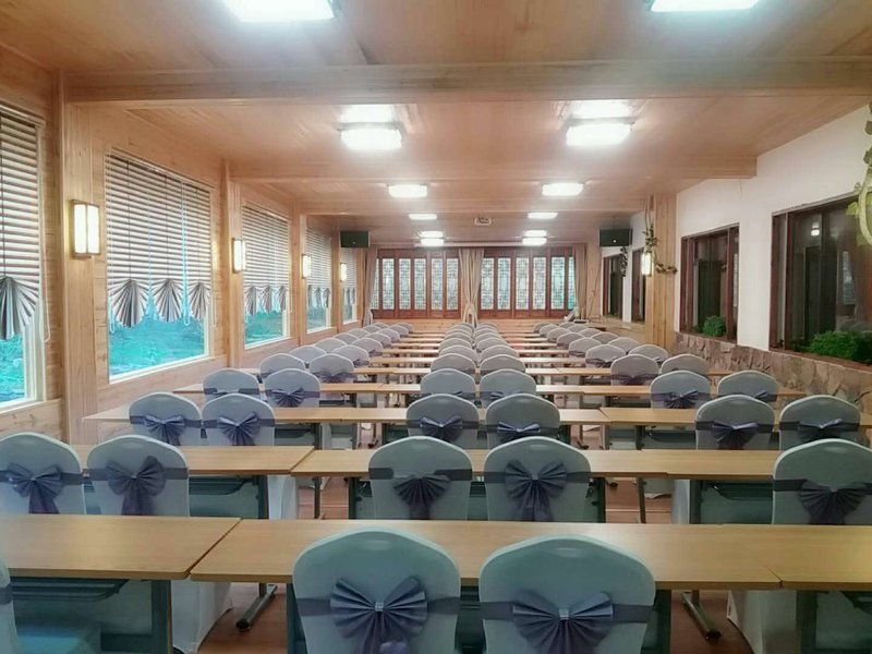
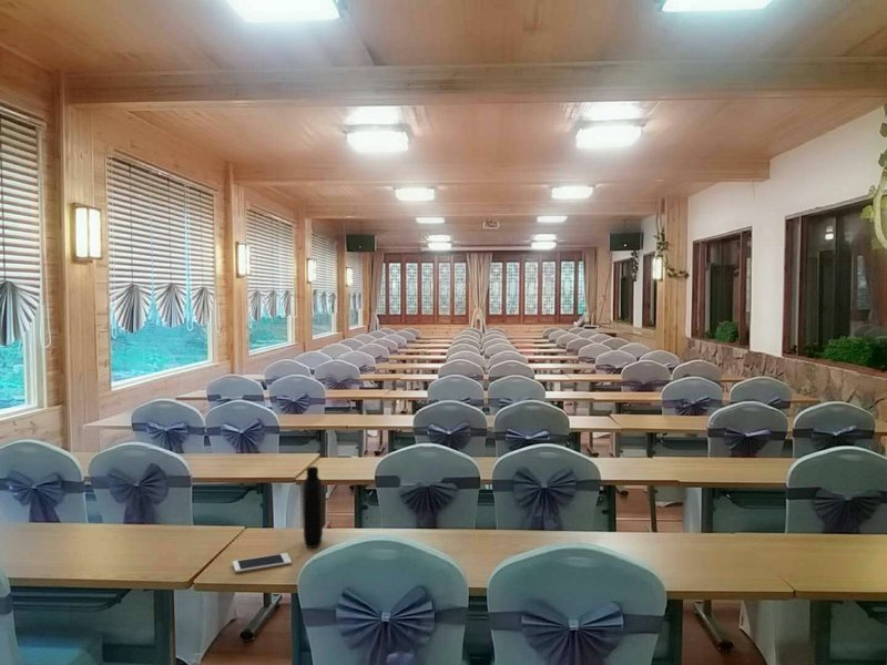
+ bottle [302,466,324,549]
+ cell phone [232,552,293,573]
